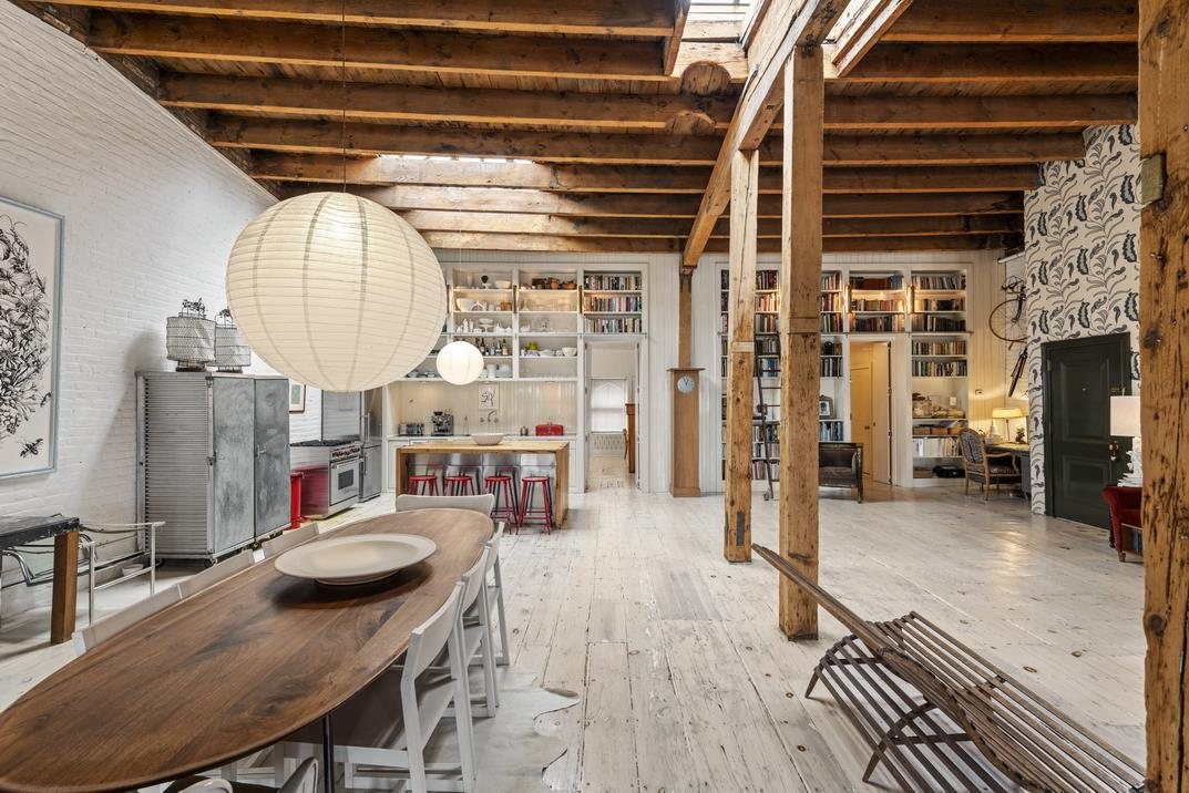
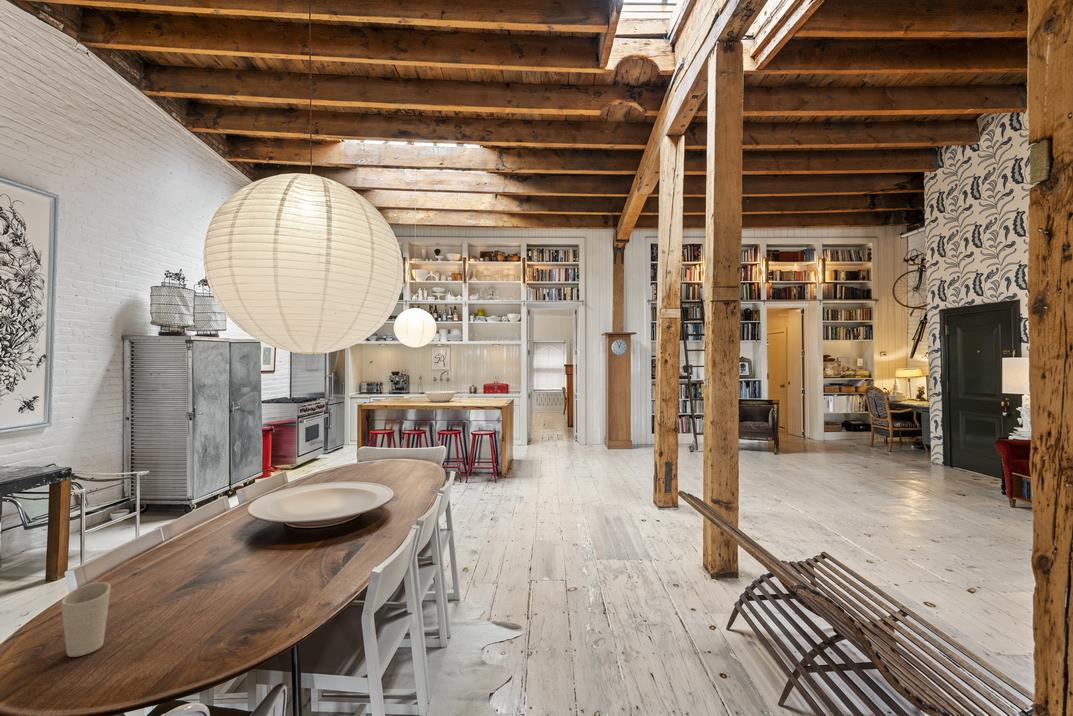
+ cup [60,581,112,658]
